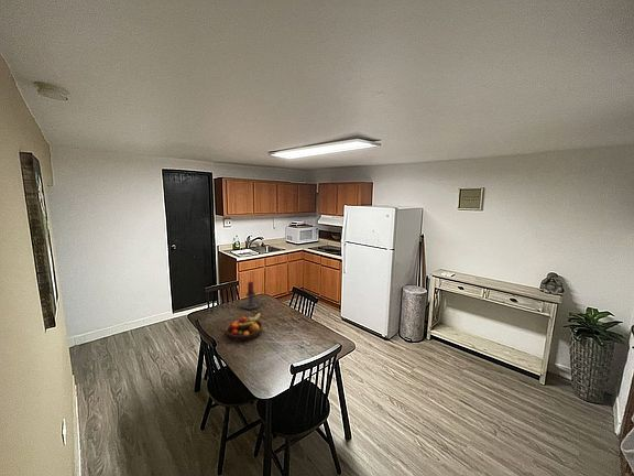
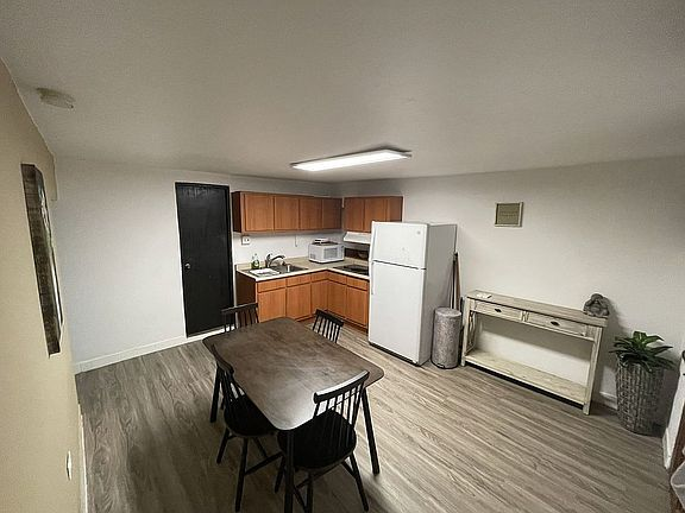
- fruit bowl [225,312,264,343]
- candle holder [241,281,266,311]
